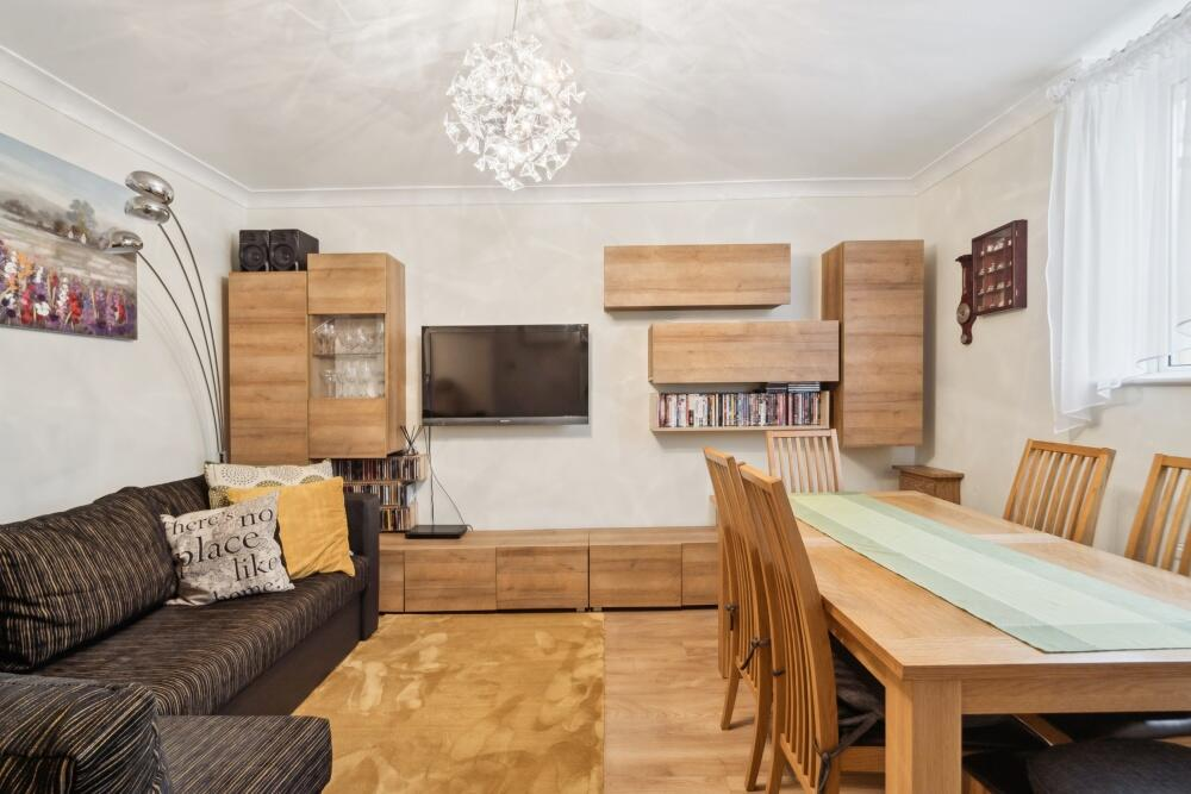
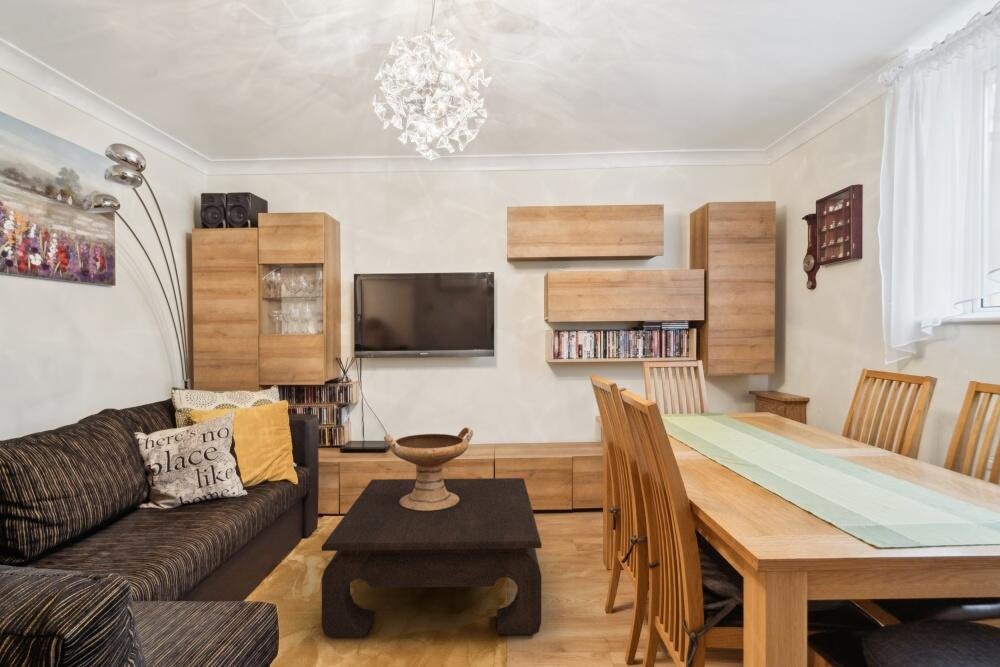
+ coffee table [321,477,542,639]
+ decorative bowl [383,427,474,511]
